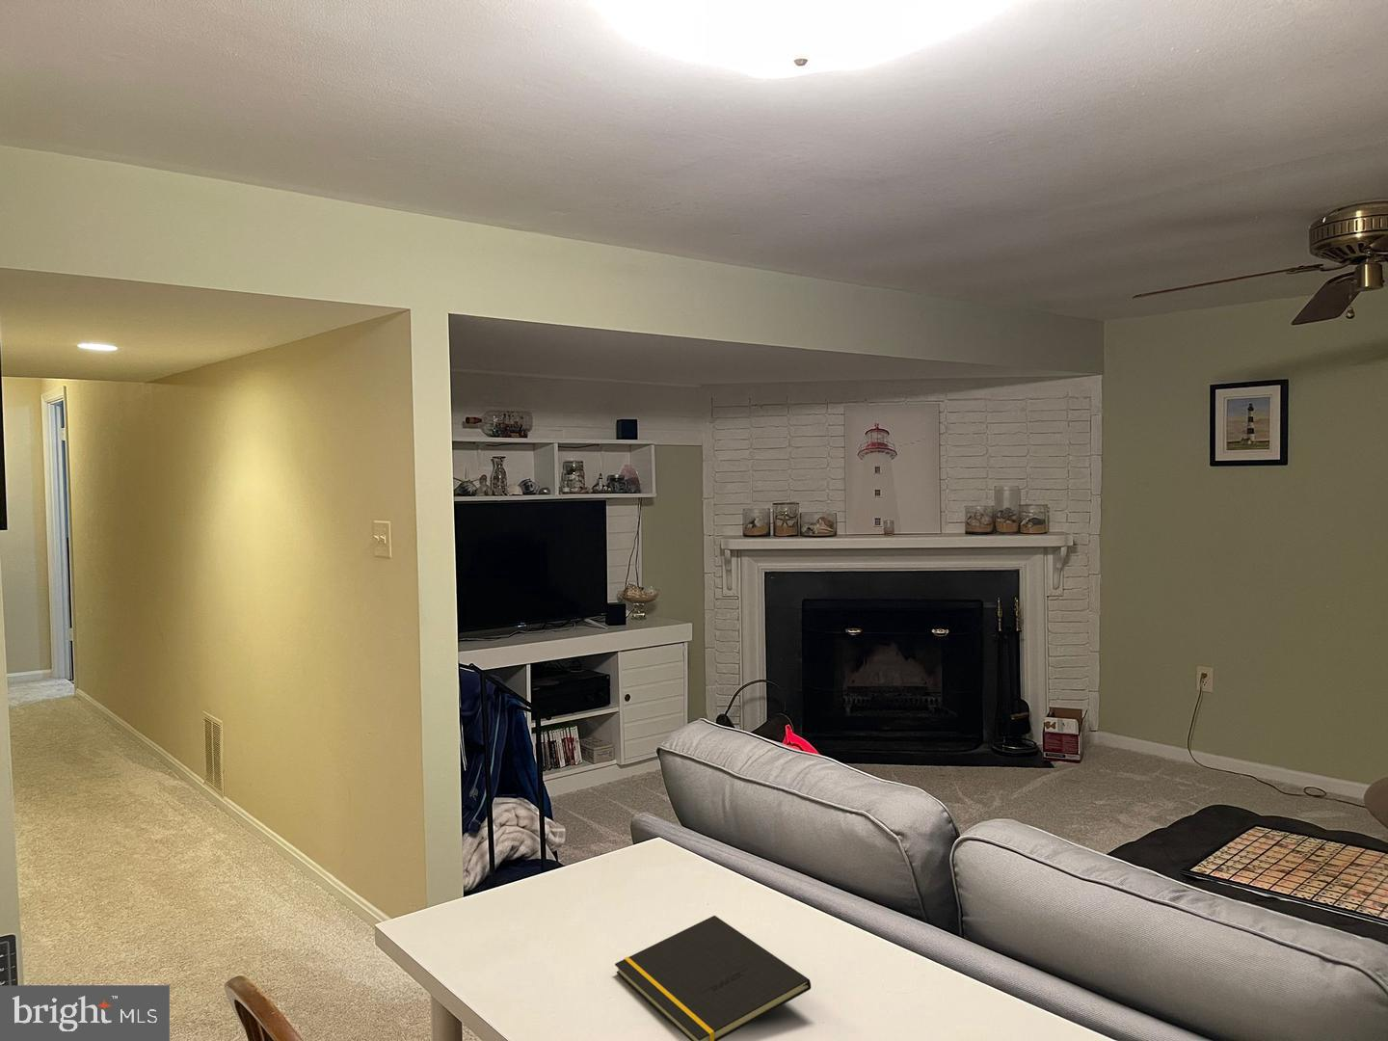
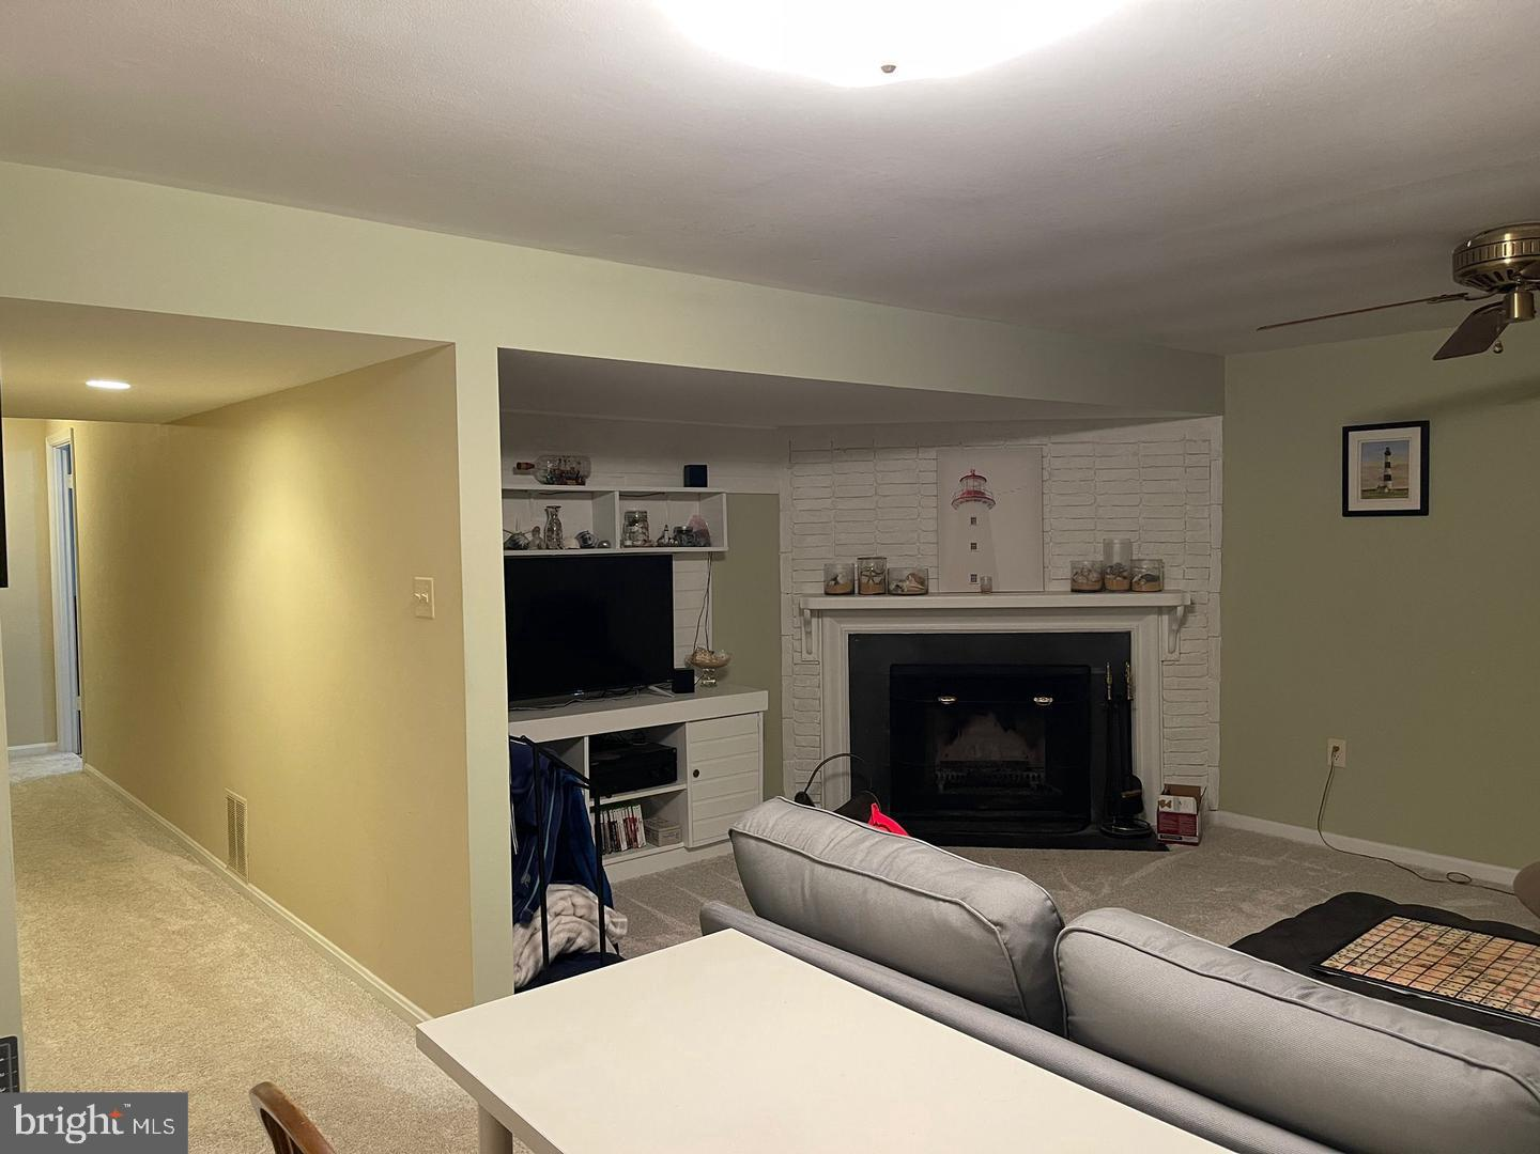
- notepad [614,915,812,1041]
